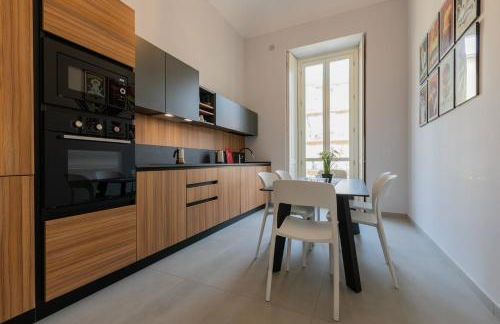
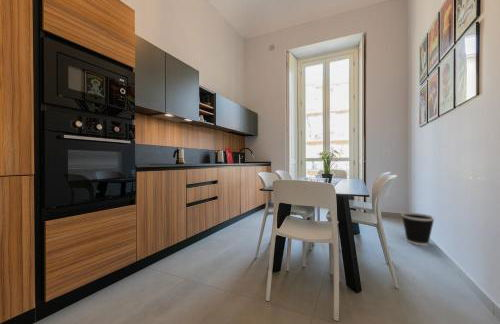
+ wastebasket [400,212,436,247]
